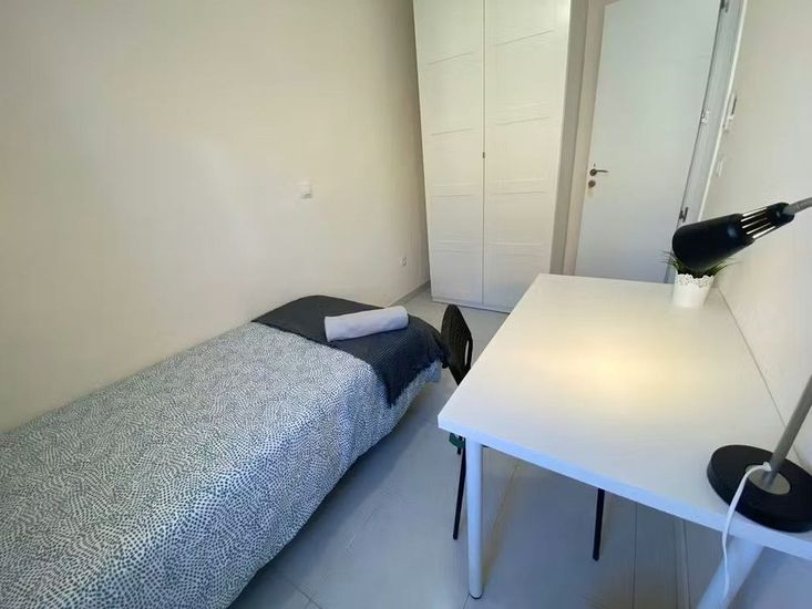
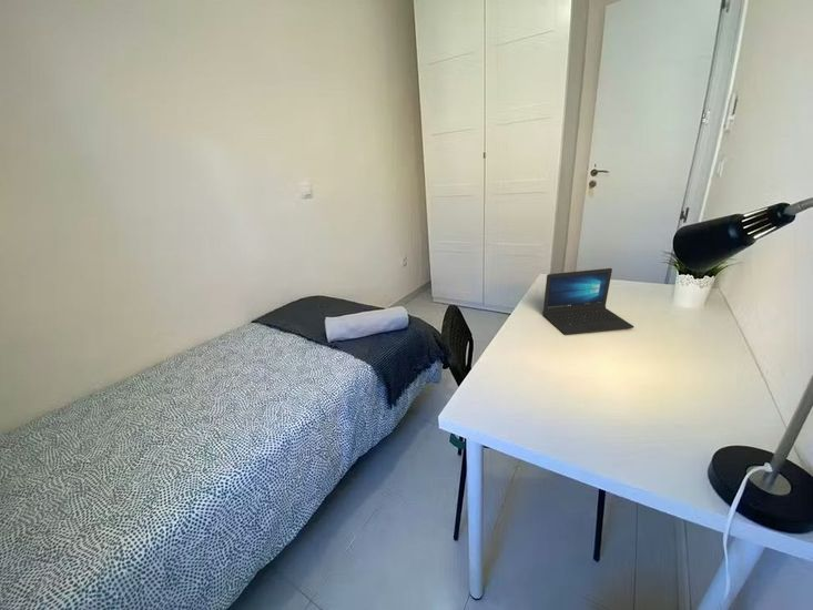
+ laptop [541,267,634,336]
